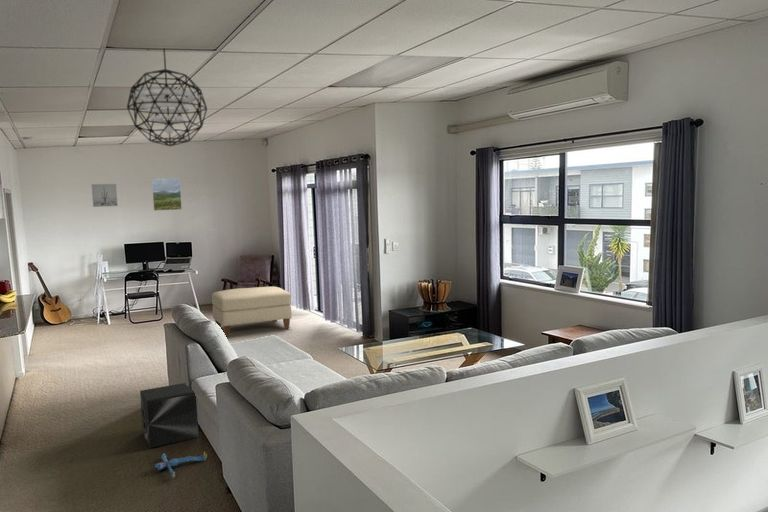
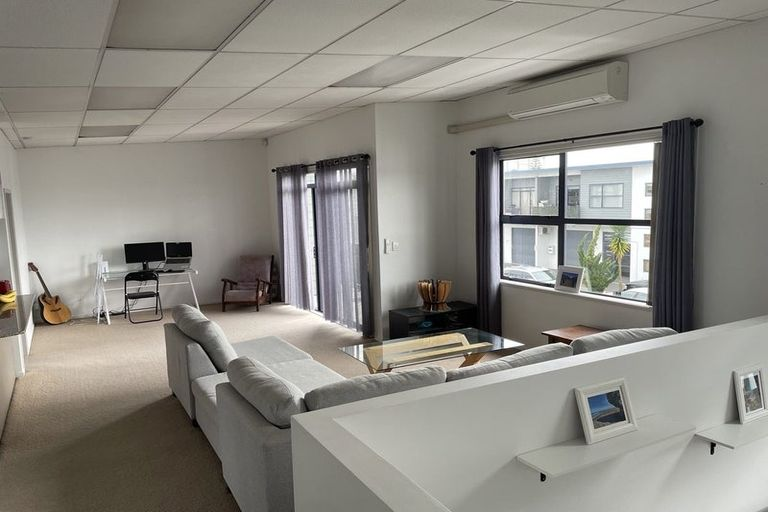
- plush toy [154,450,208,479]
- ottoman [211,285,293,338]
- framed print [151,177,183,212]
- speaker [139,382,200,449]
- pendant light [126,47,208,147]
- wall art [90,183,119,208]
